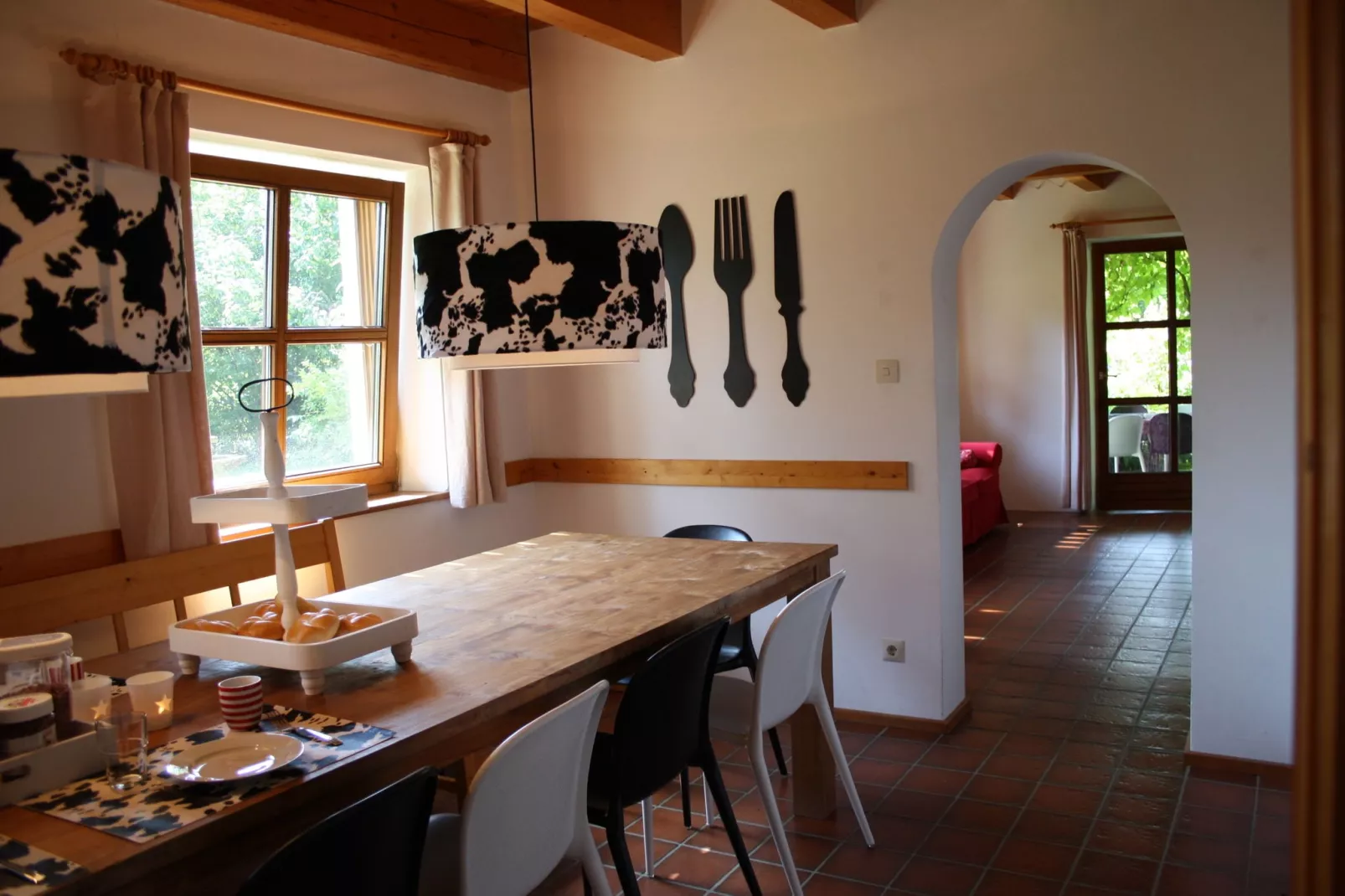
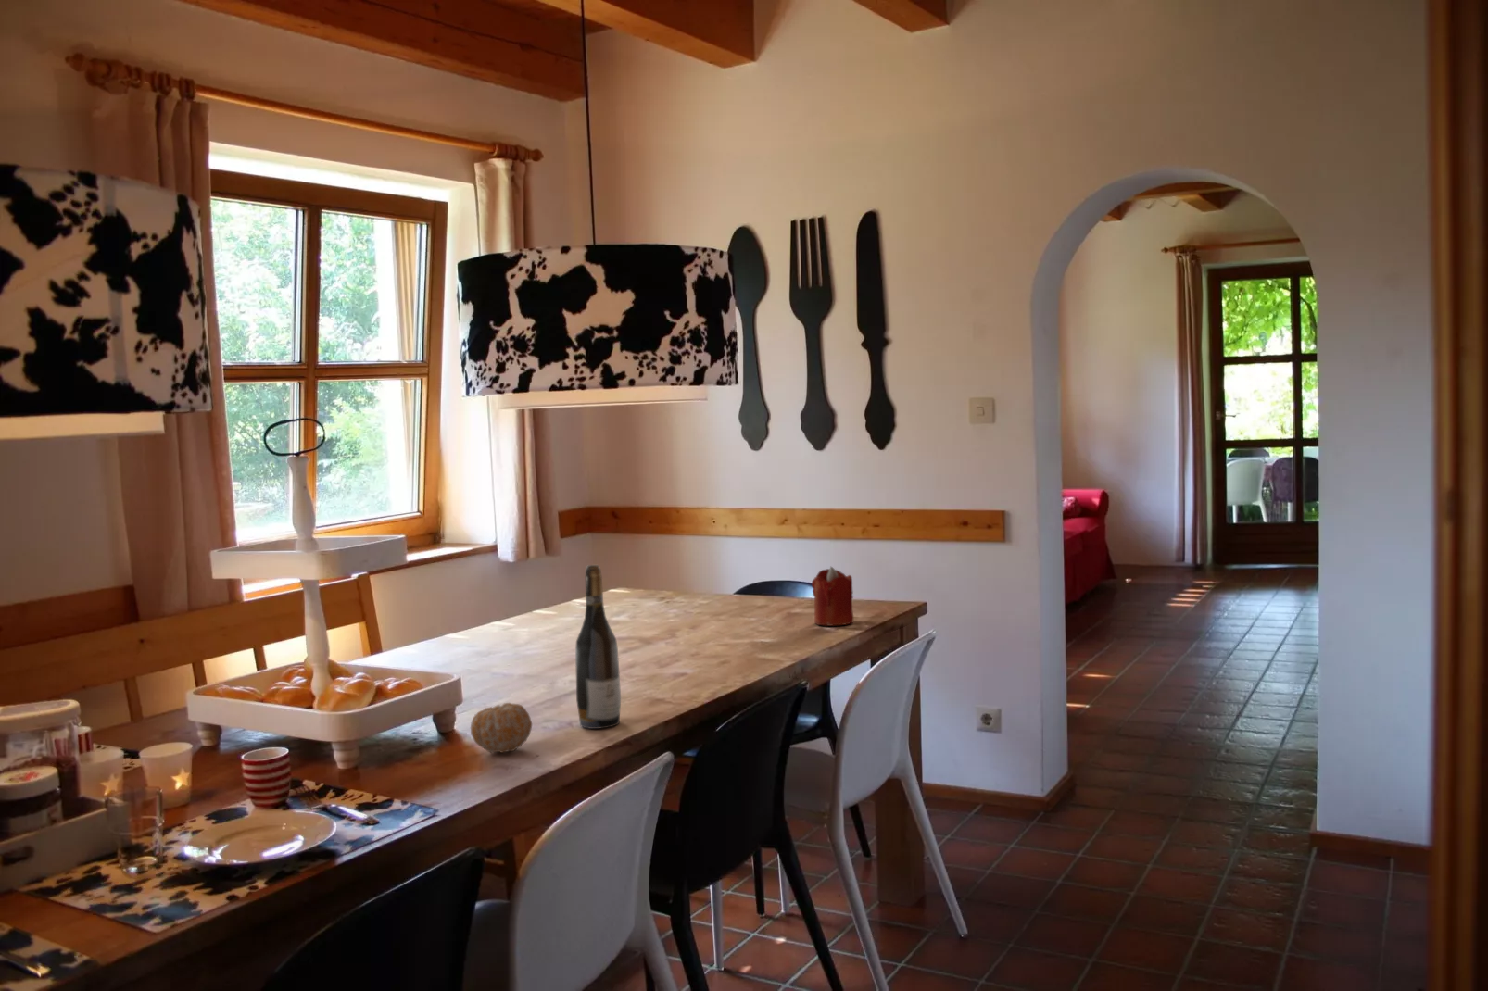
+ wine bottle [574,564,622,730]
+ candle [811,566,854,627]
+ fruit [470,702,533,754]
